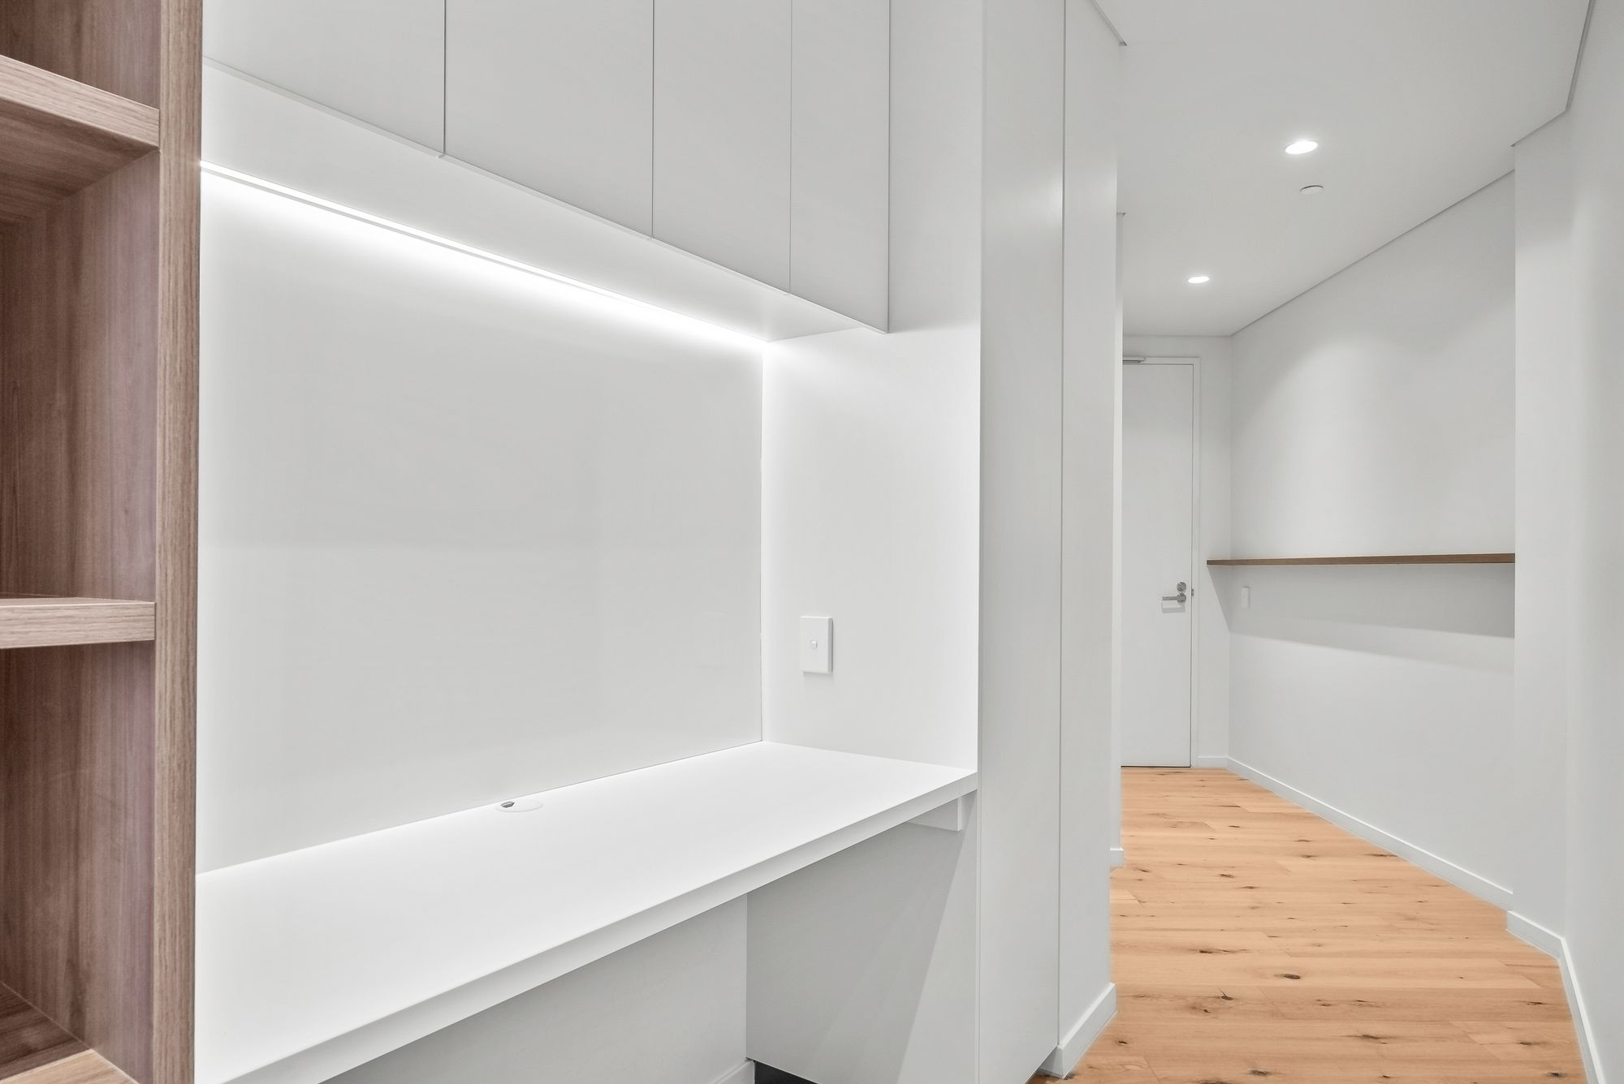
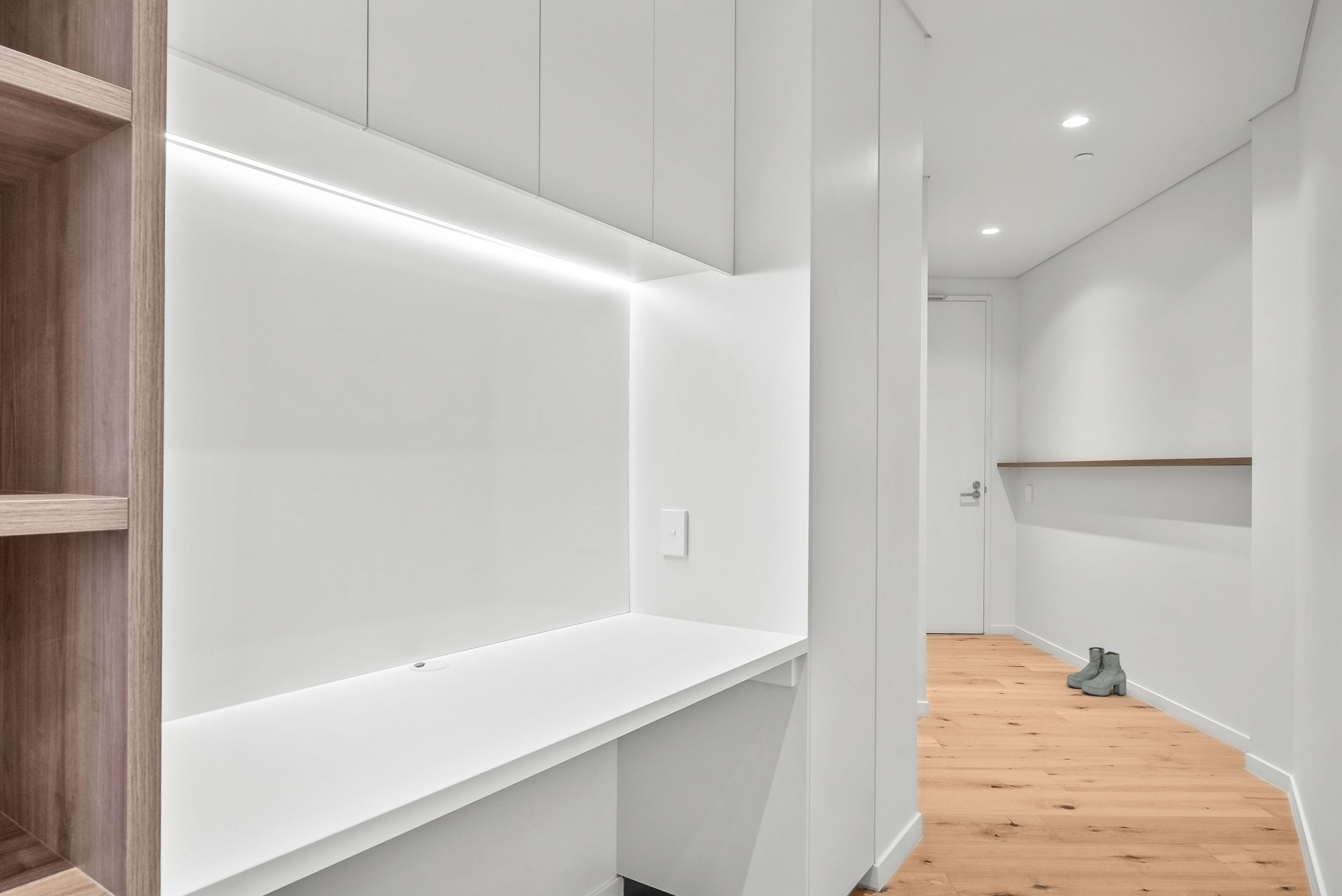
+ boots [1066,647,1127,697]
